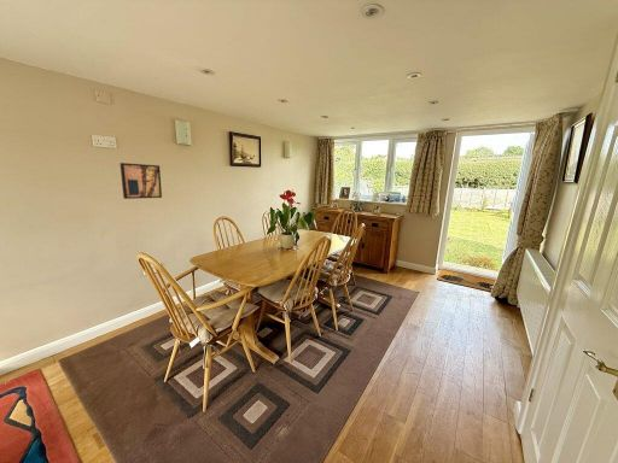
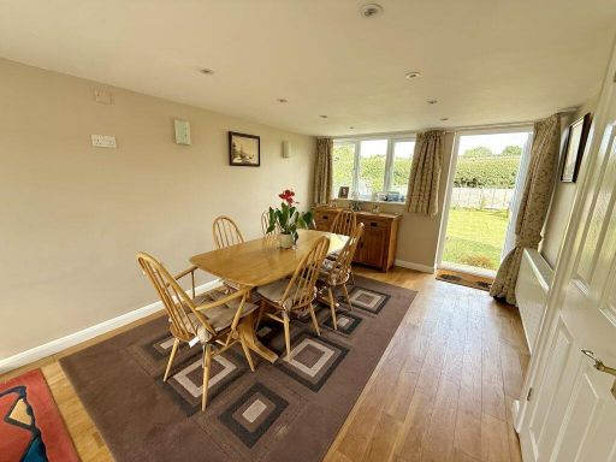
- wall art [118,162,163,200]
